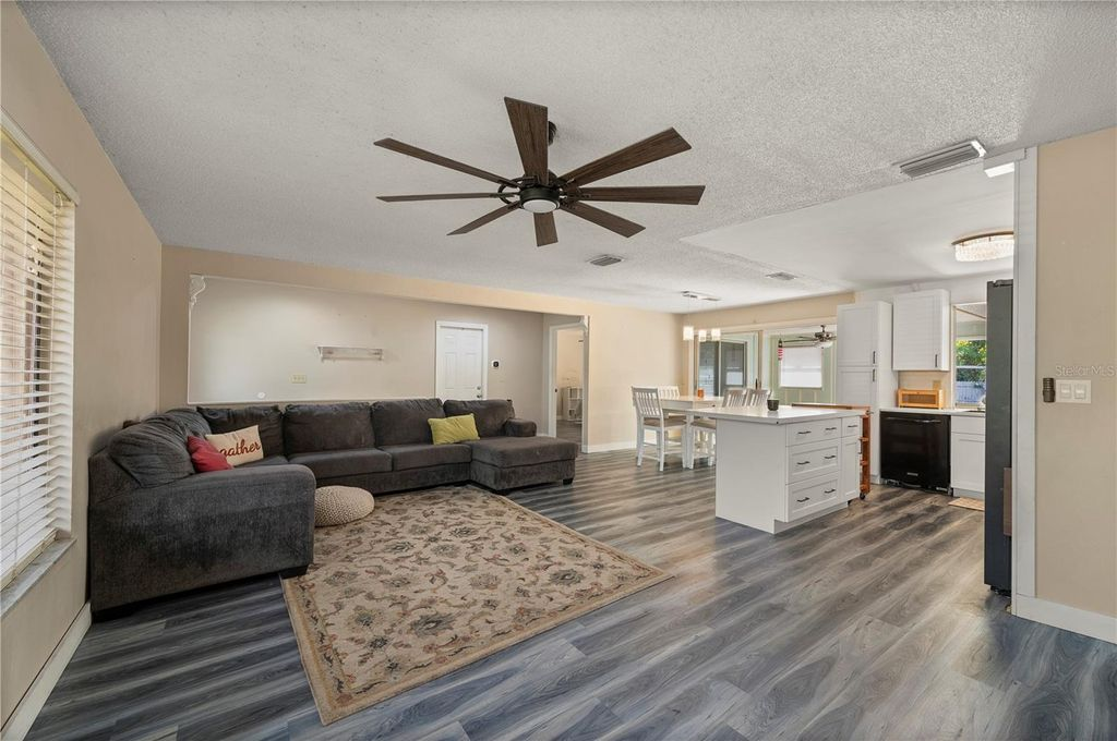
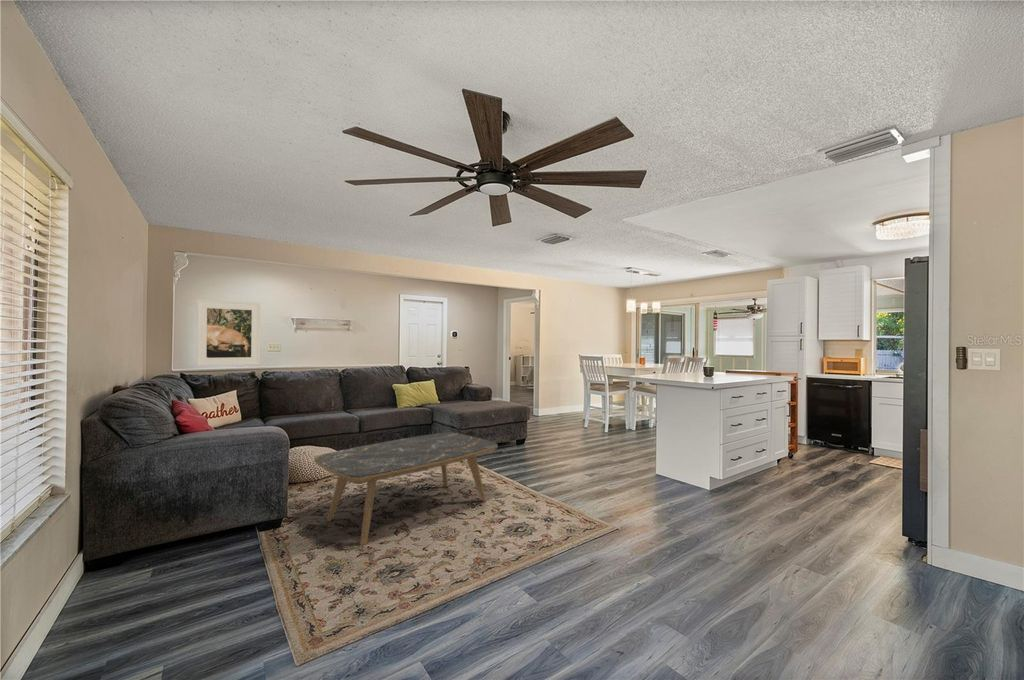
+ coffee table [313,431,498,546]
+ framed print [196,299,262,367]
